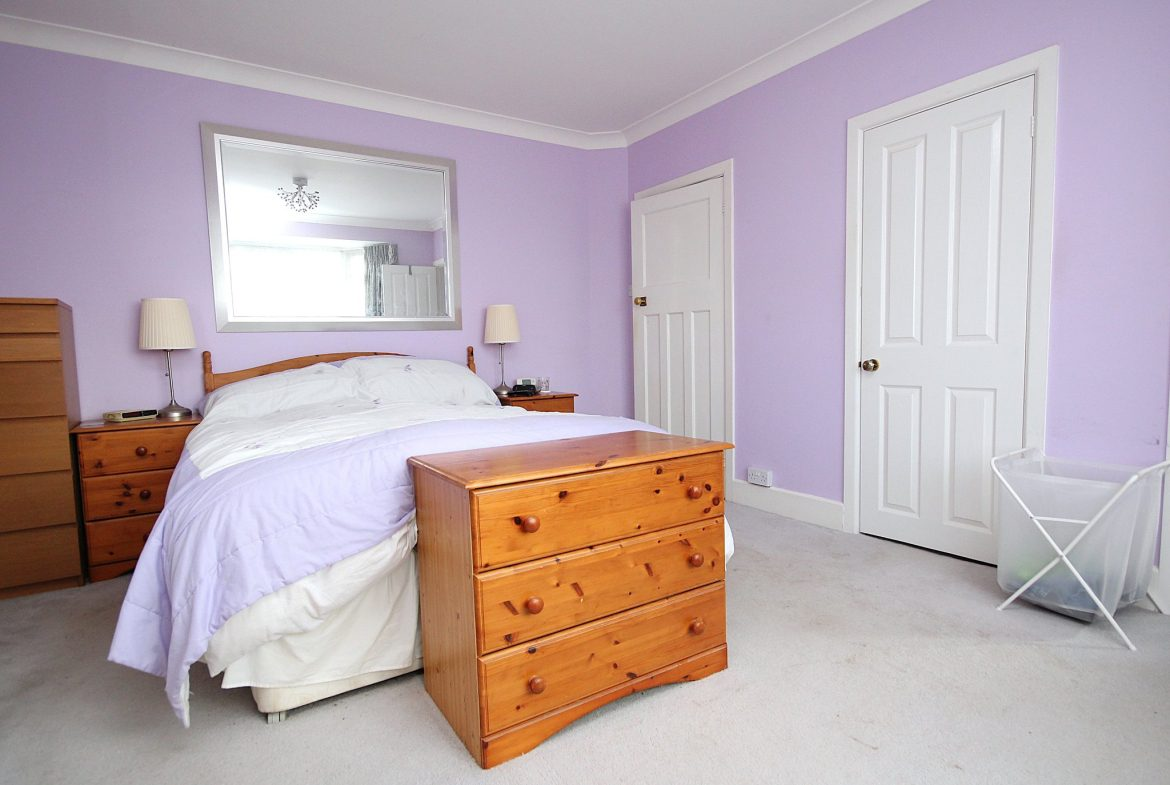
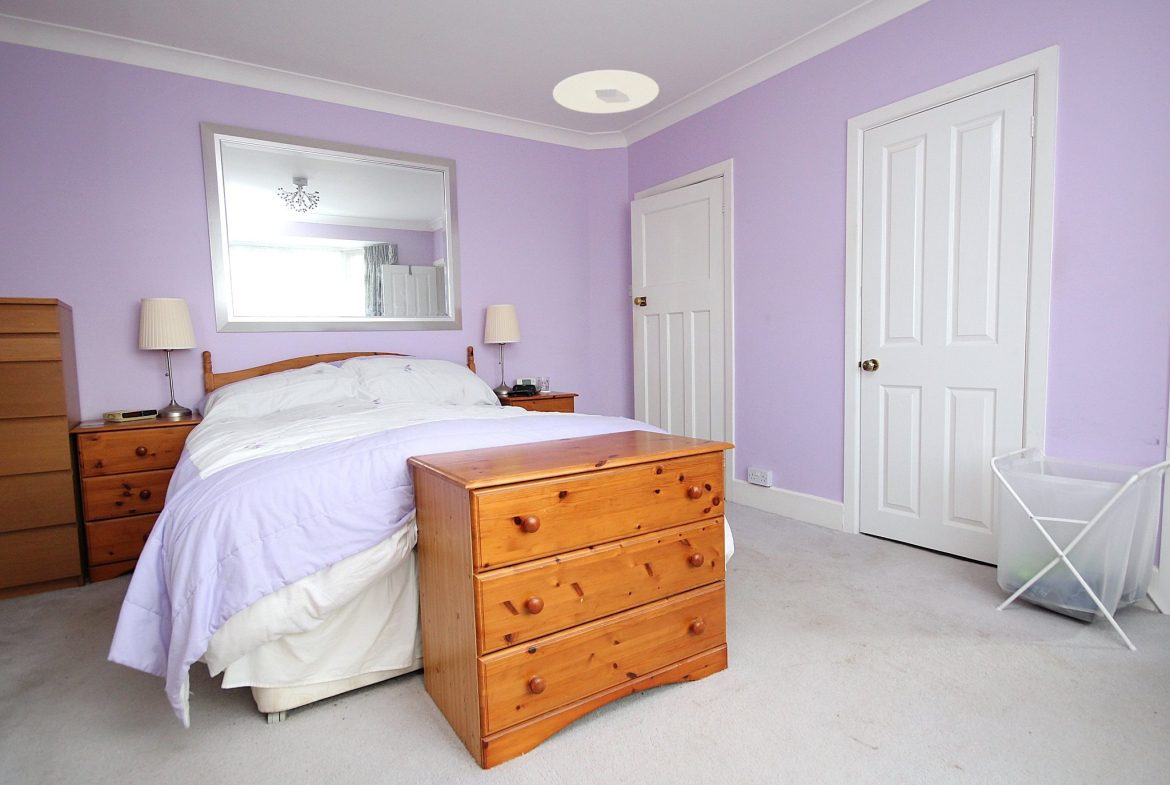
+ ceiling light [552,69,660,114]
